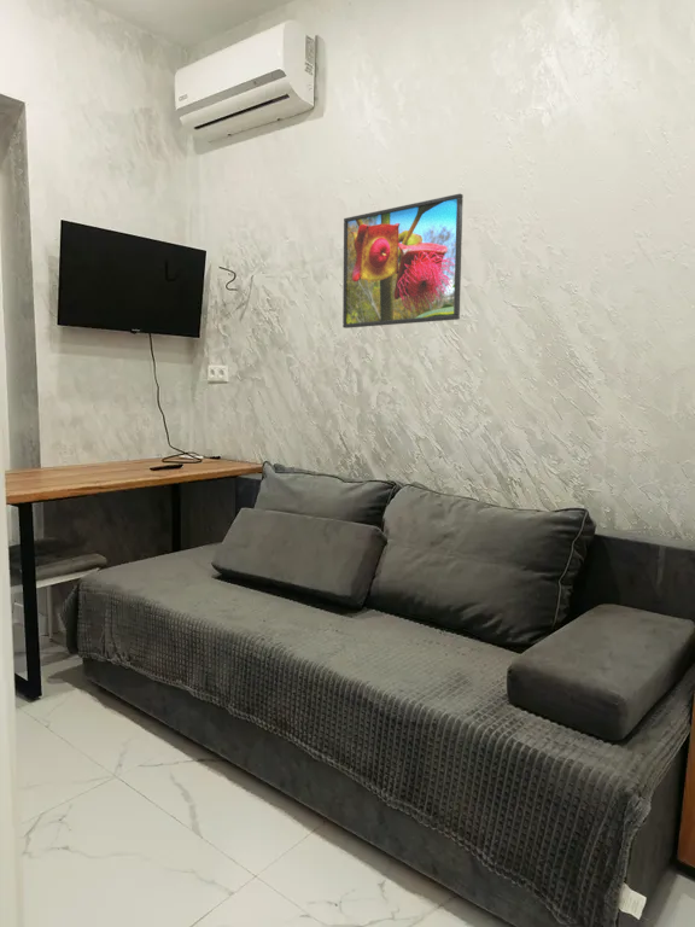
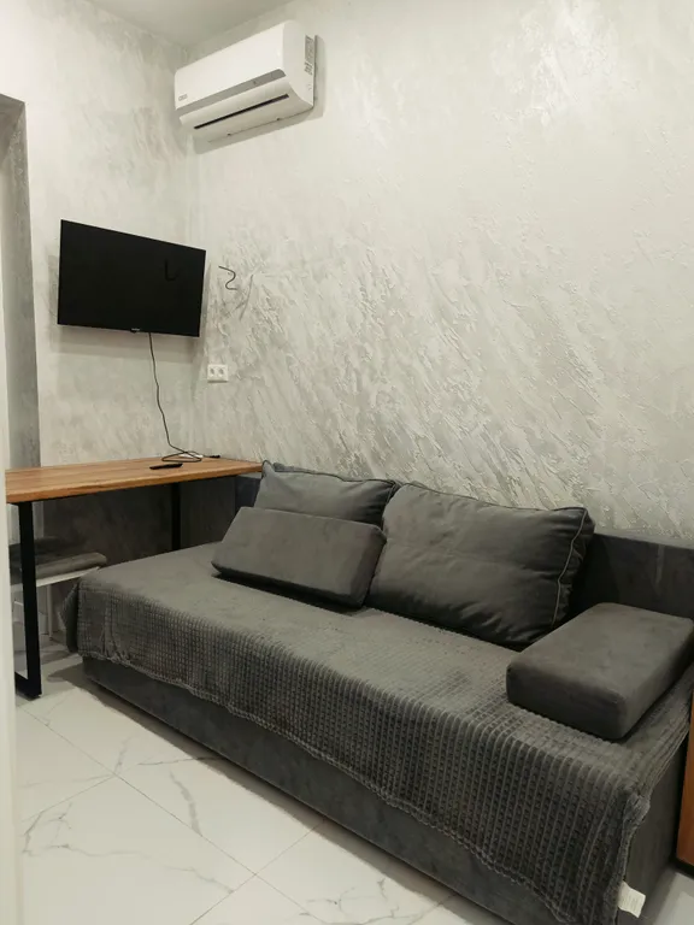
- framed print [341,192,465,330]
